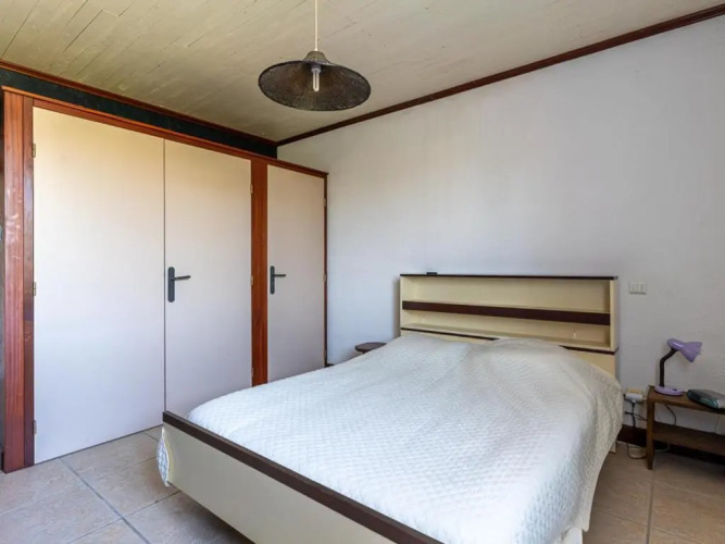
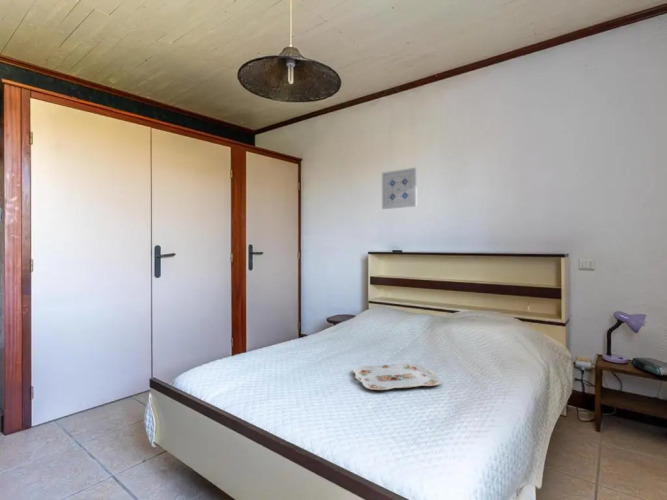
+ serving tray [352,362,443,391]
+ wall art [381,167,418,210]
